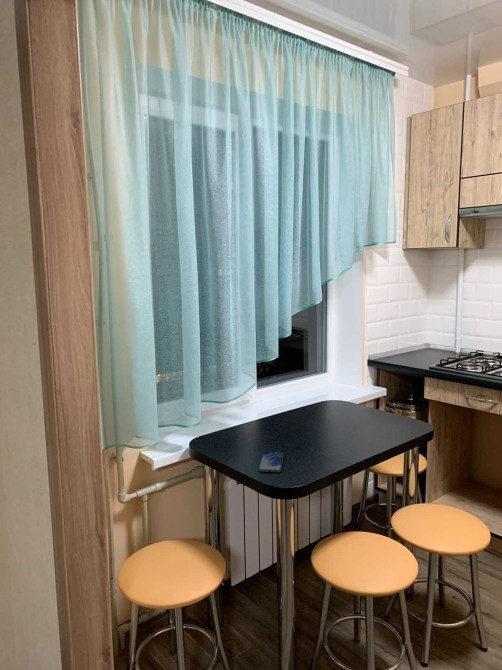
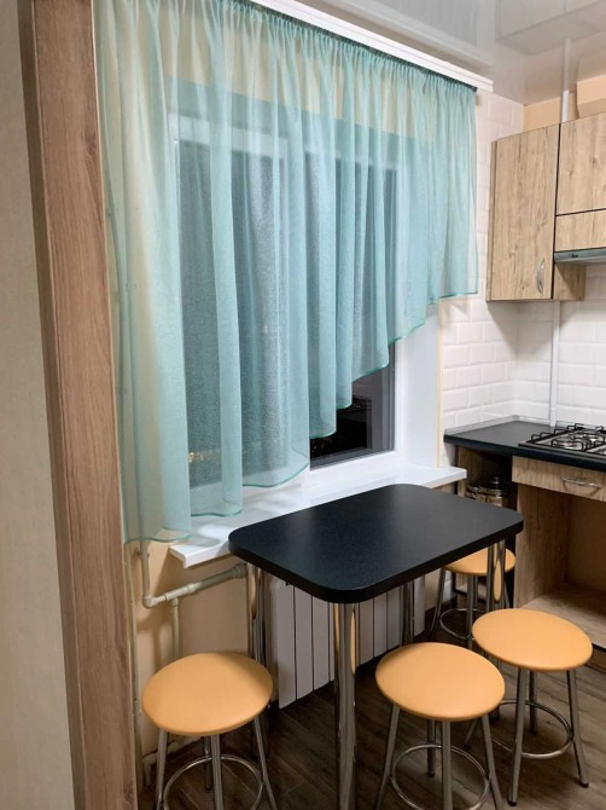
- smartphone [257,451,284,473]
